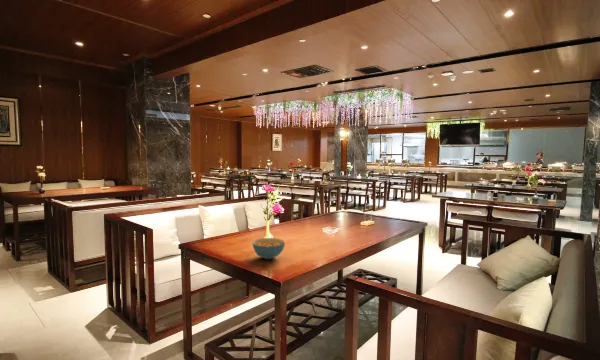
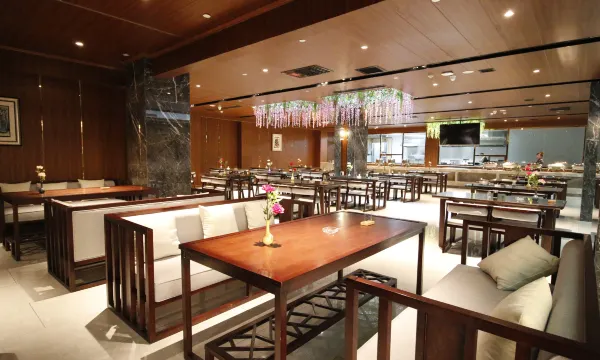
- cereal bowl [251,237,286,260]
